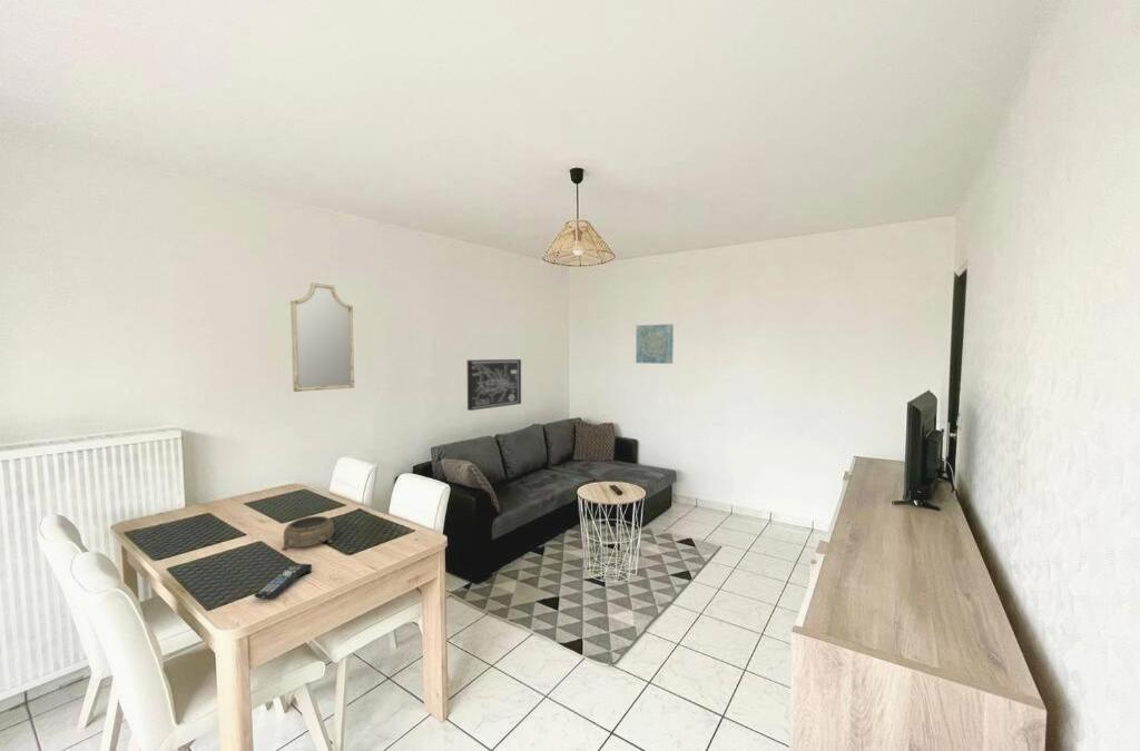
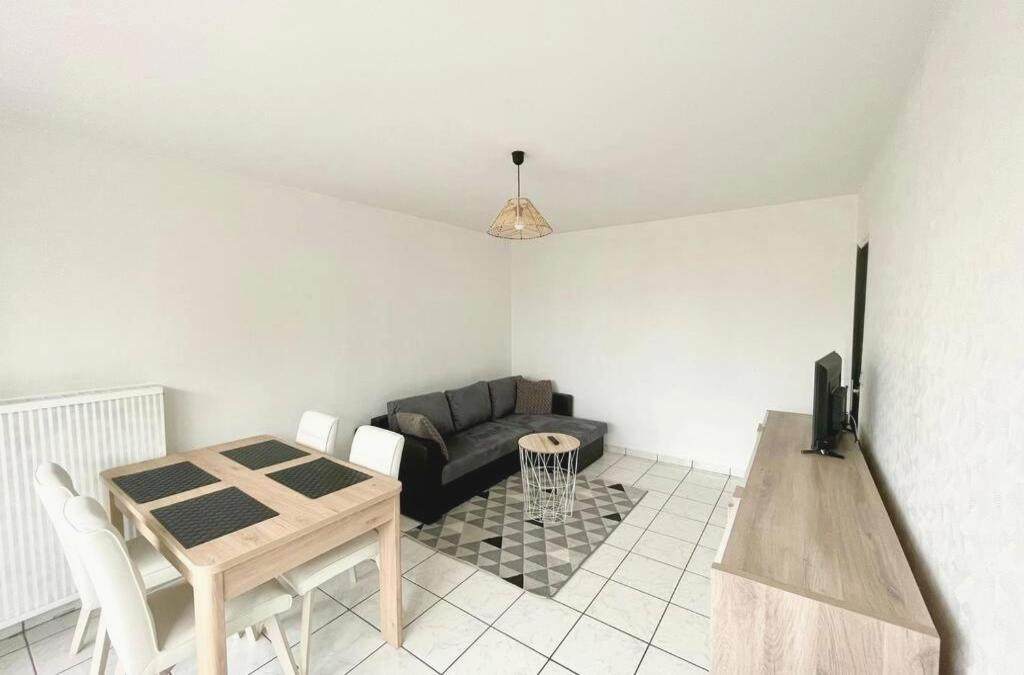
- wall art [466,358,522,412]
- home mirror [289,281,355,393]
- remote control [253,562,313,600]
- decorative bowl [281,515,335,551]
- wall art [635,323,675,365]
